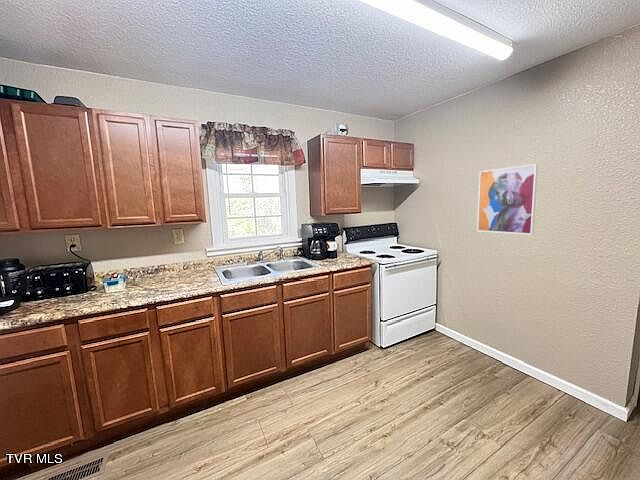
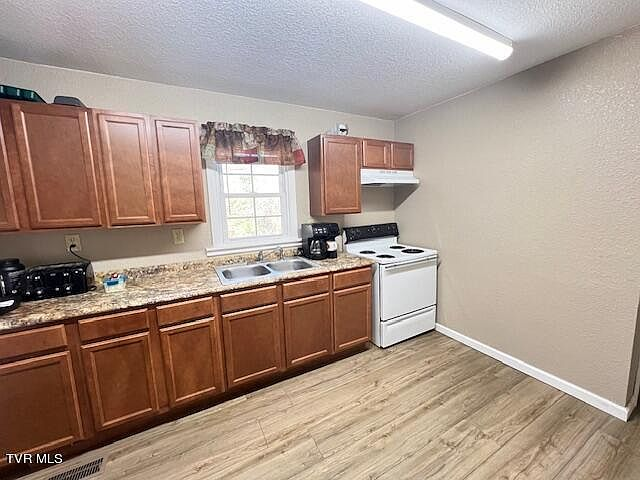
- wall art [476,163,539,236]
